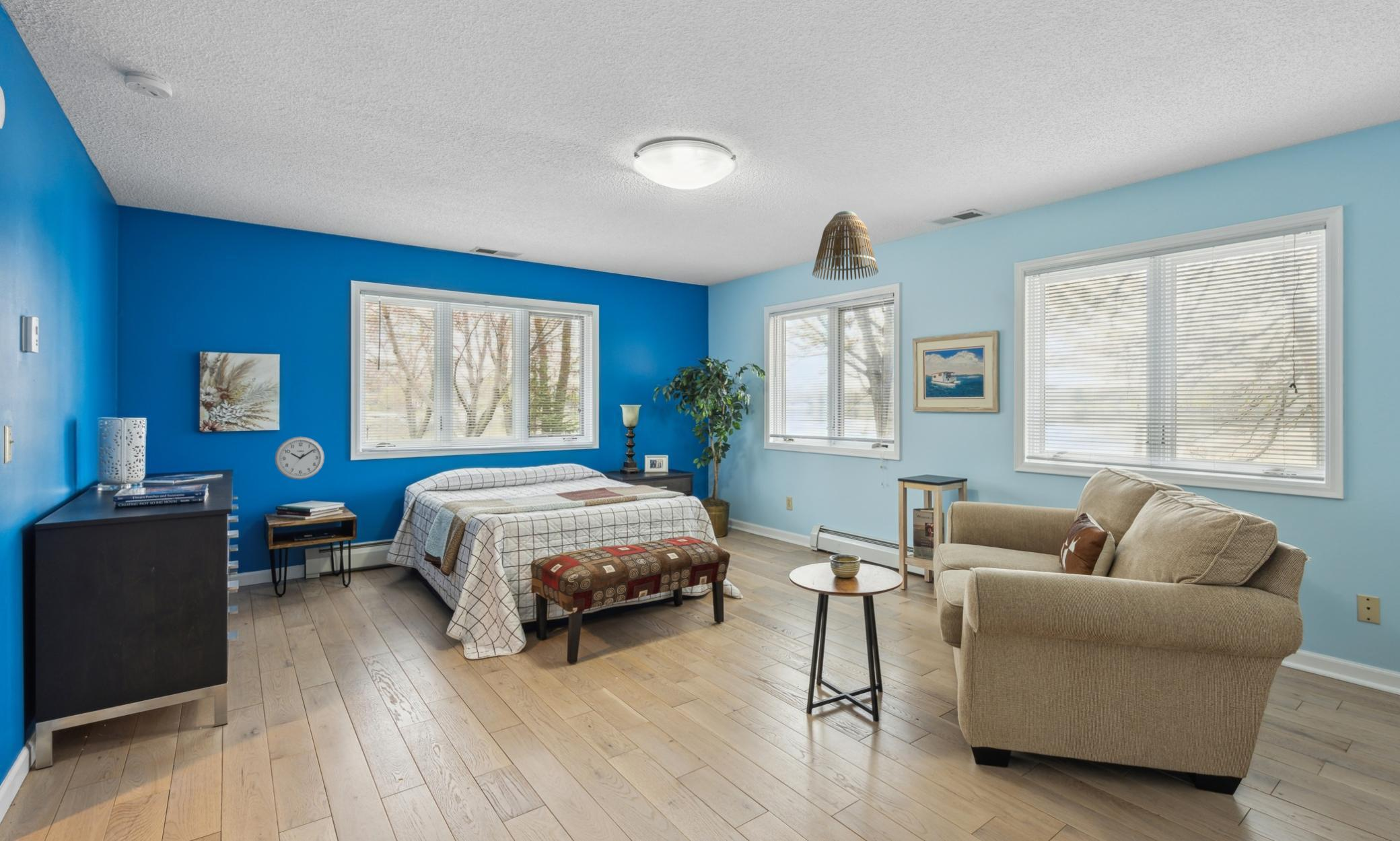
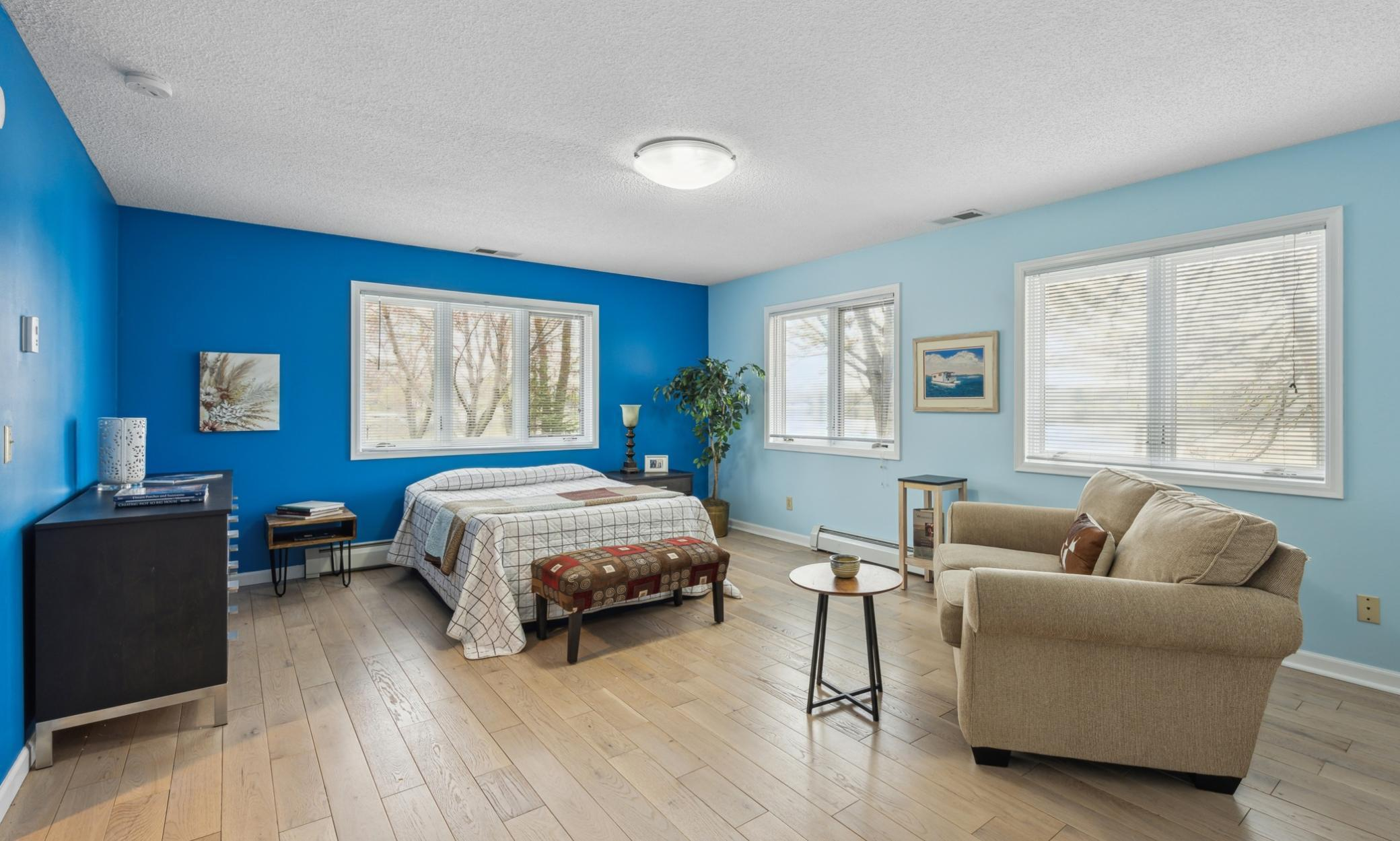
- lamp shade [812,210,879,281]
- wall clock [275,436,325,480]
